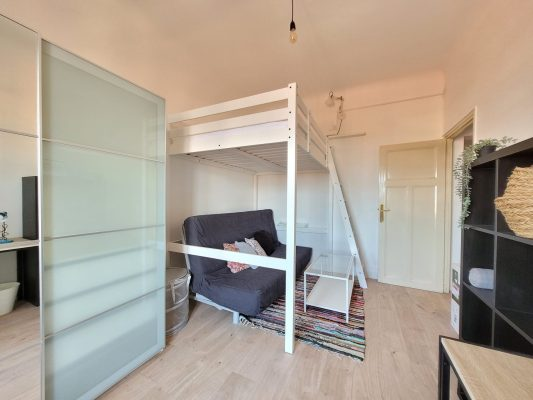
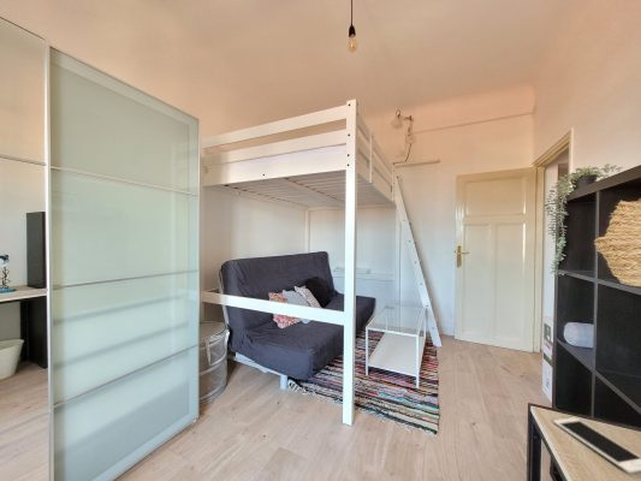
+ cell phone [552,416,641,474]
